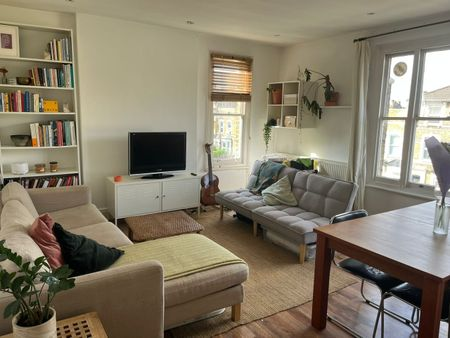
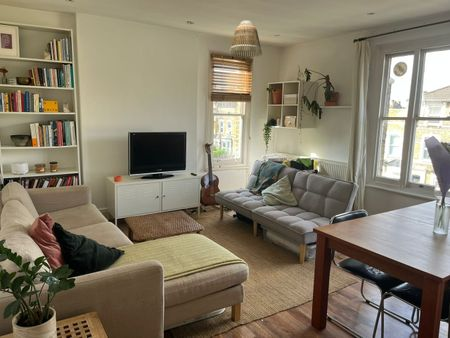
+ lamp shade [228,20,263,58]
